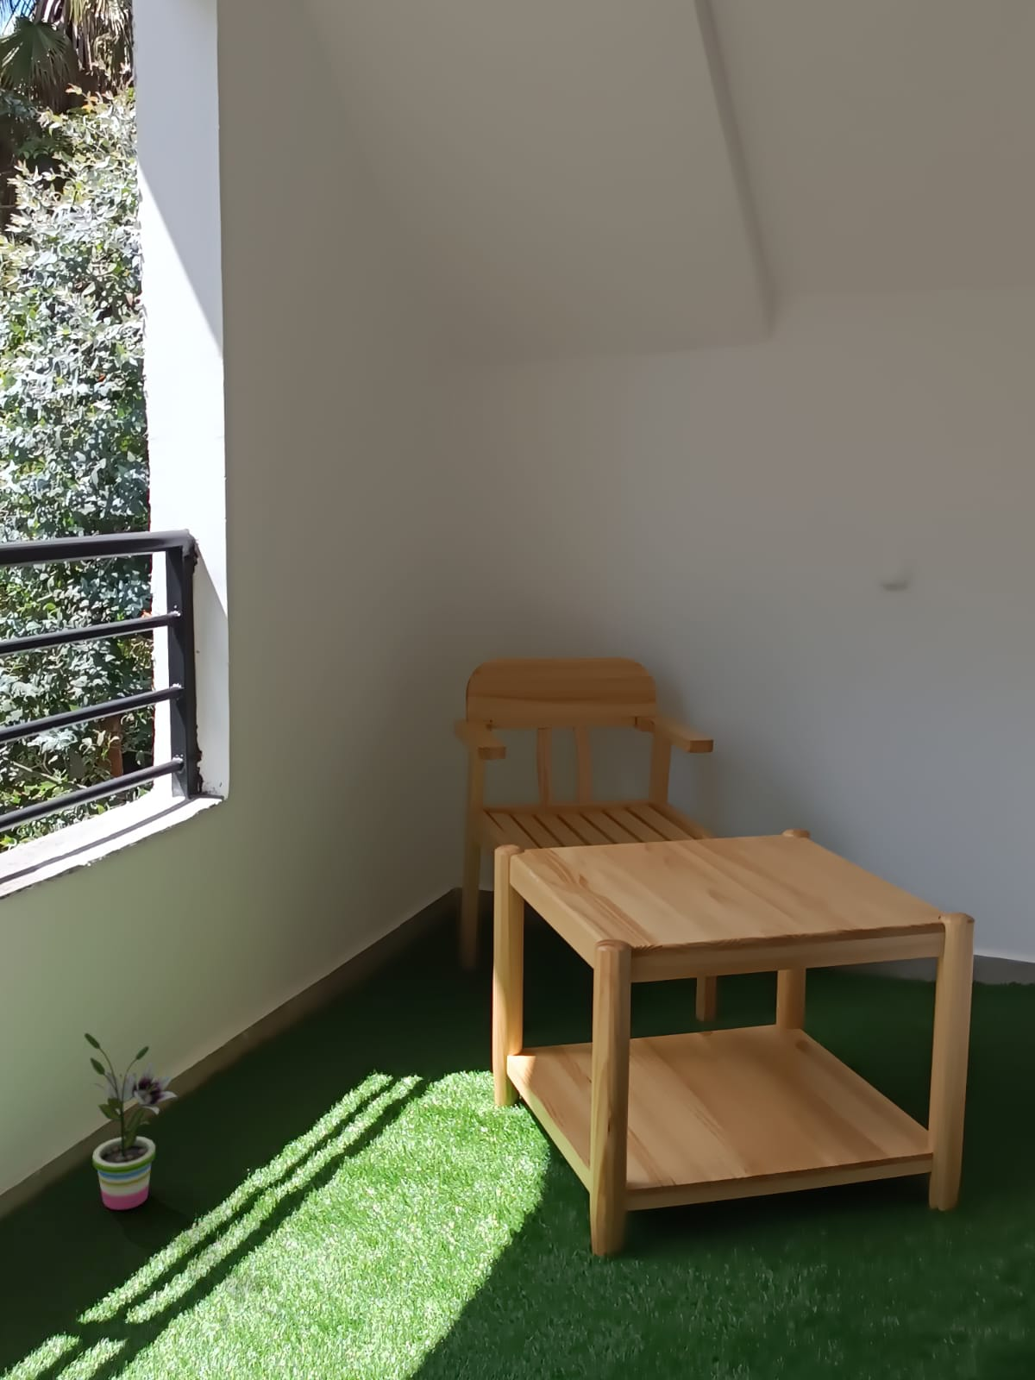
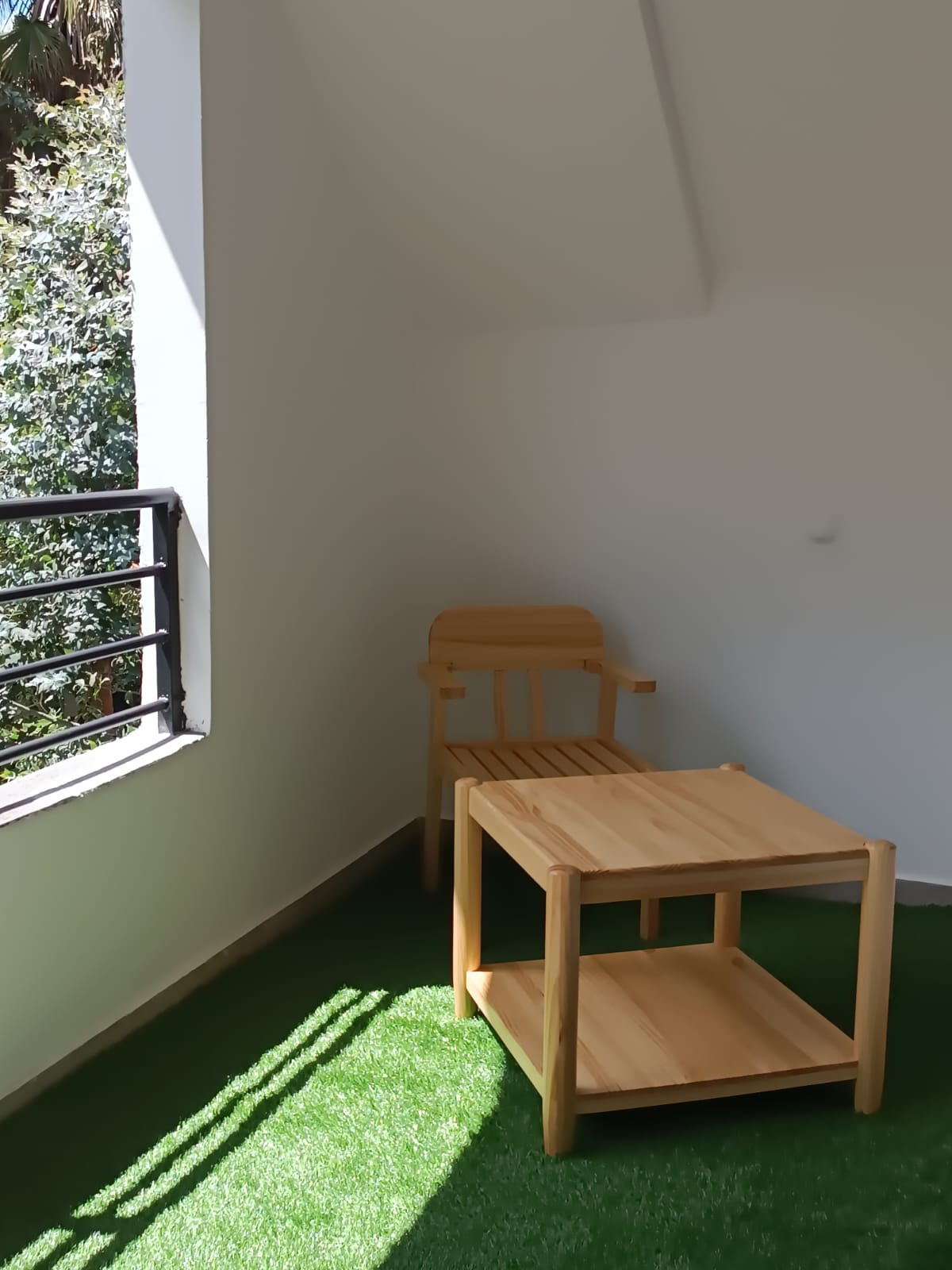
- potted plant [84,1032,177,1210]
